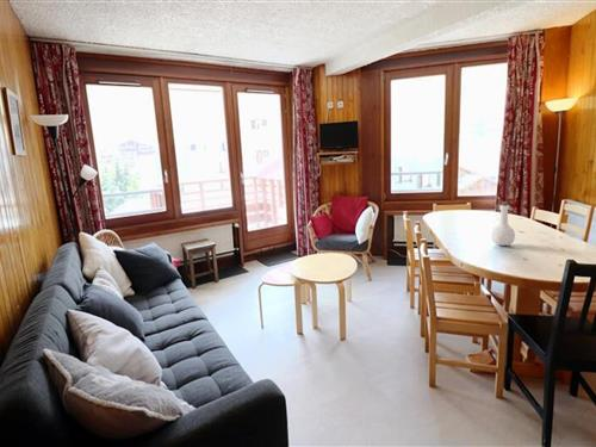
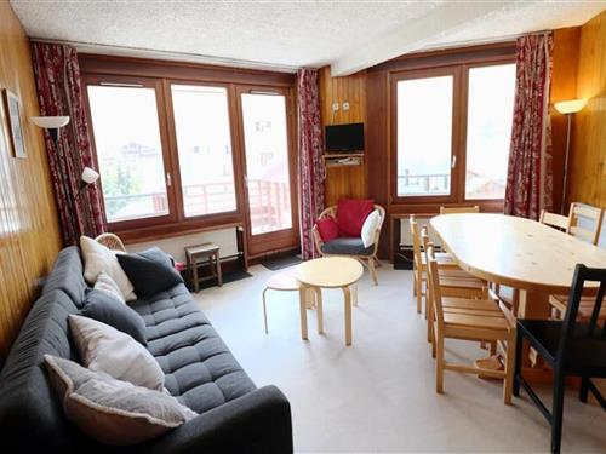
- bottle [490,200,516,247]
